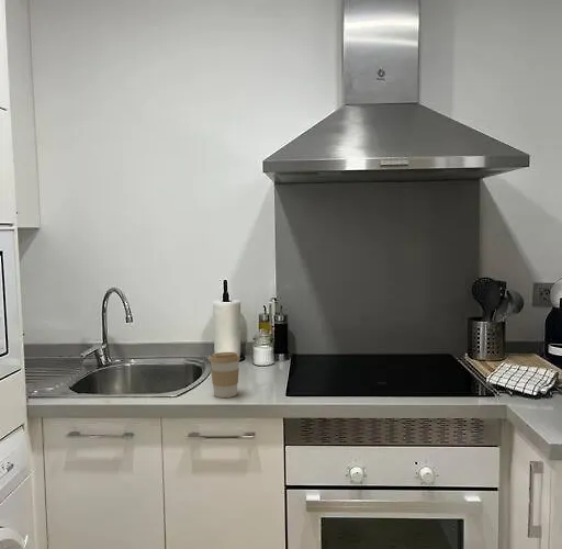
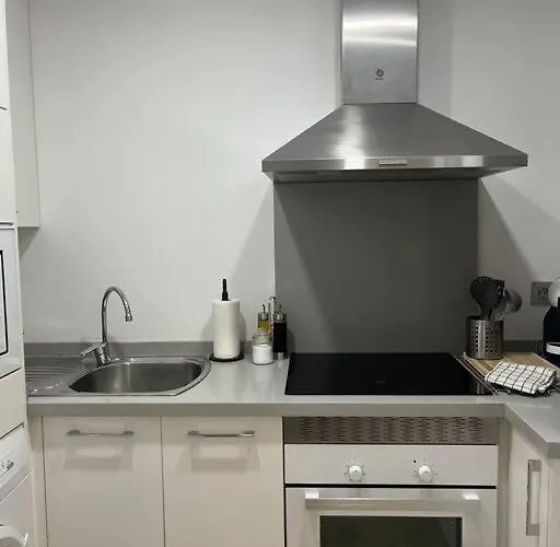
- coffee cup [209,351,241,399]
